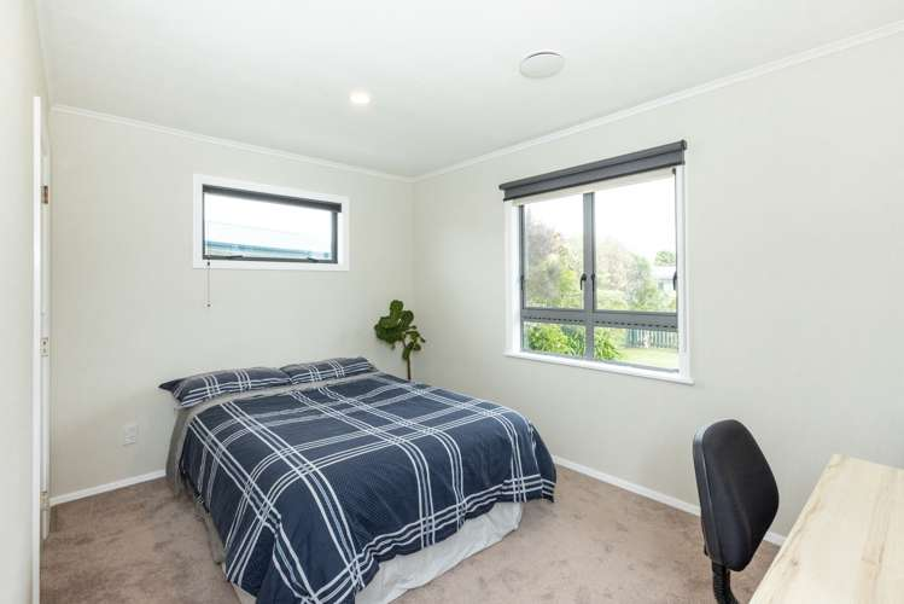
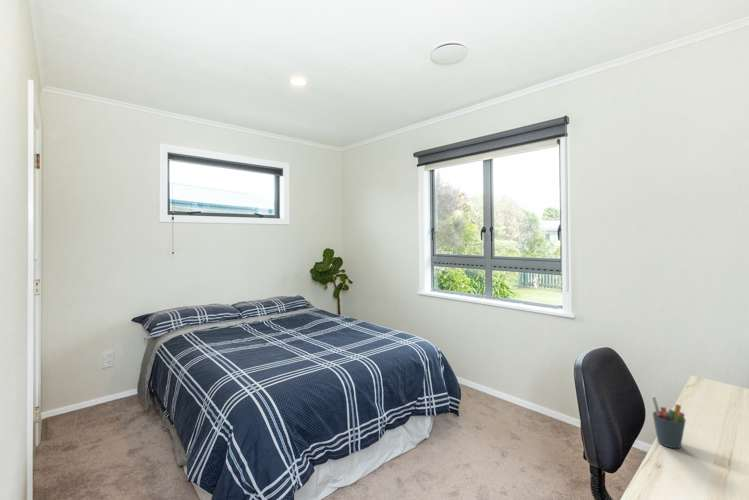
+ pen holder [651,396,687,449]
